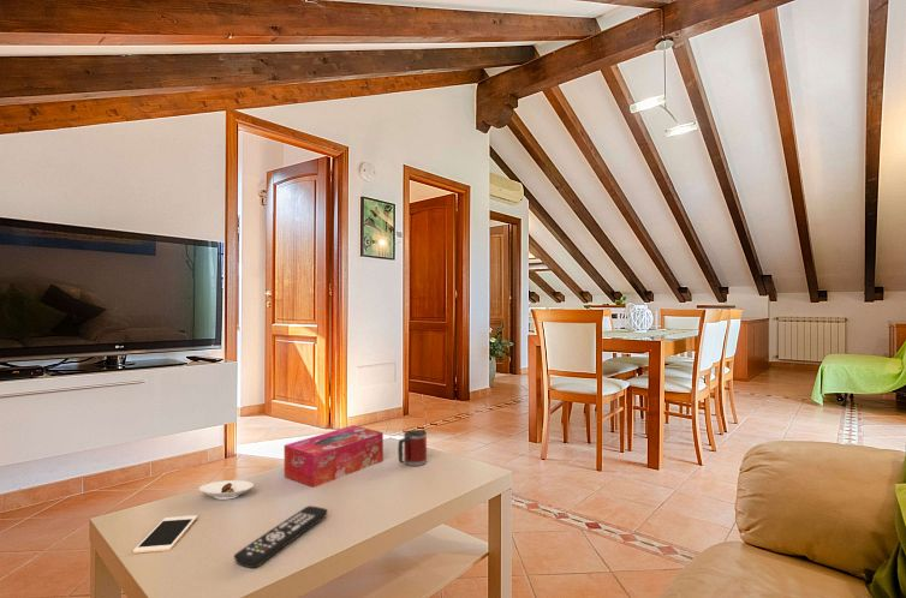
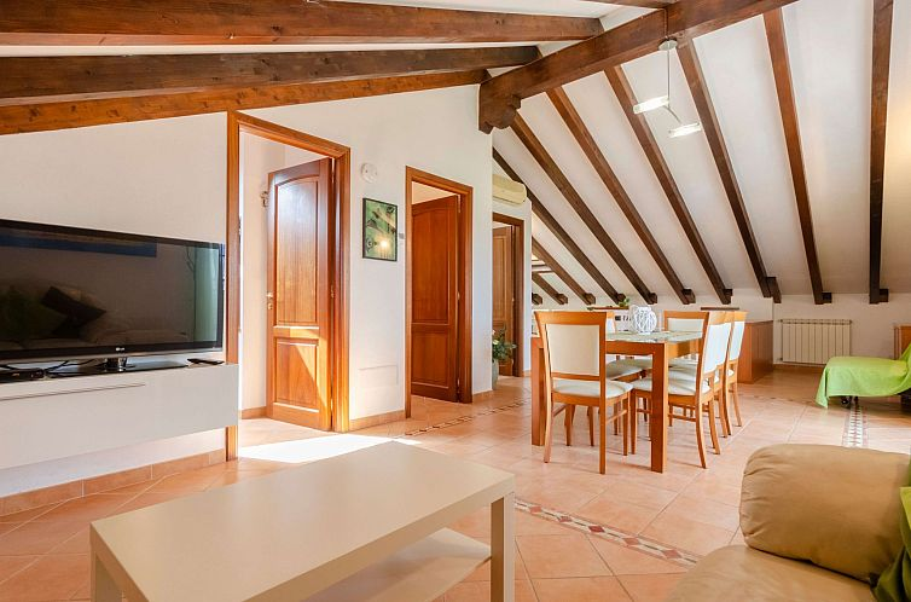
- mug [397,429,428,467]
- tissue box [284,424,385,489]
- cell phone [132,514,198,555]
- remote control [233,504,328,569]
- saucer [198,479,255,501]
